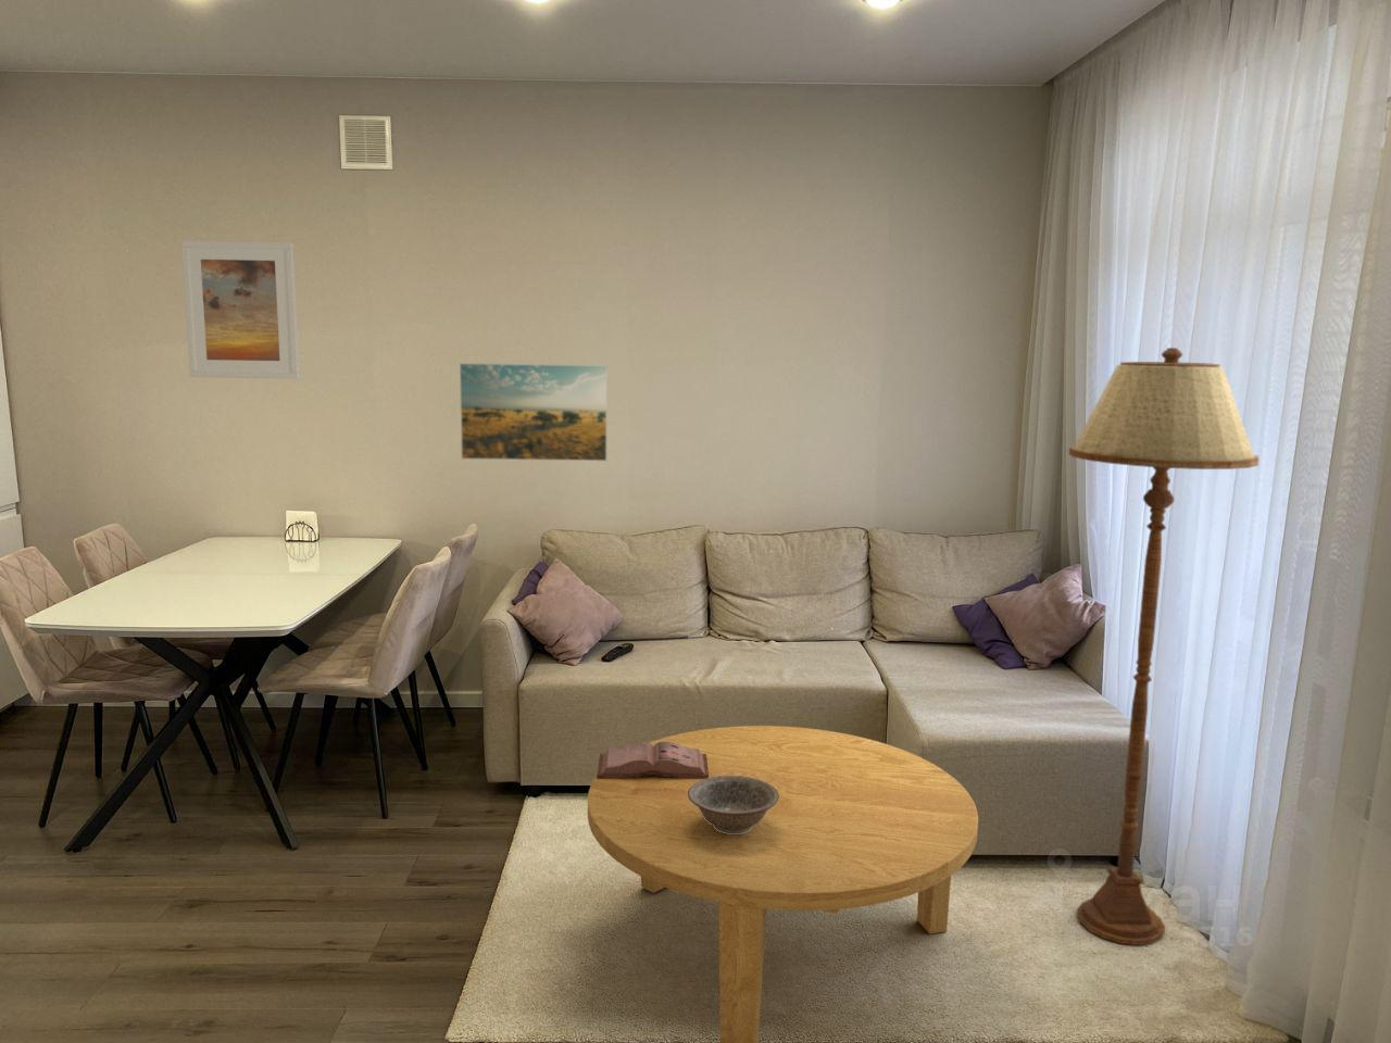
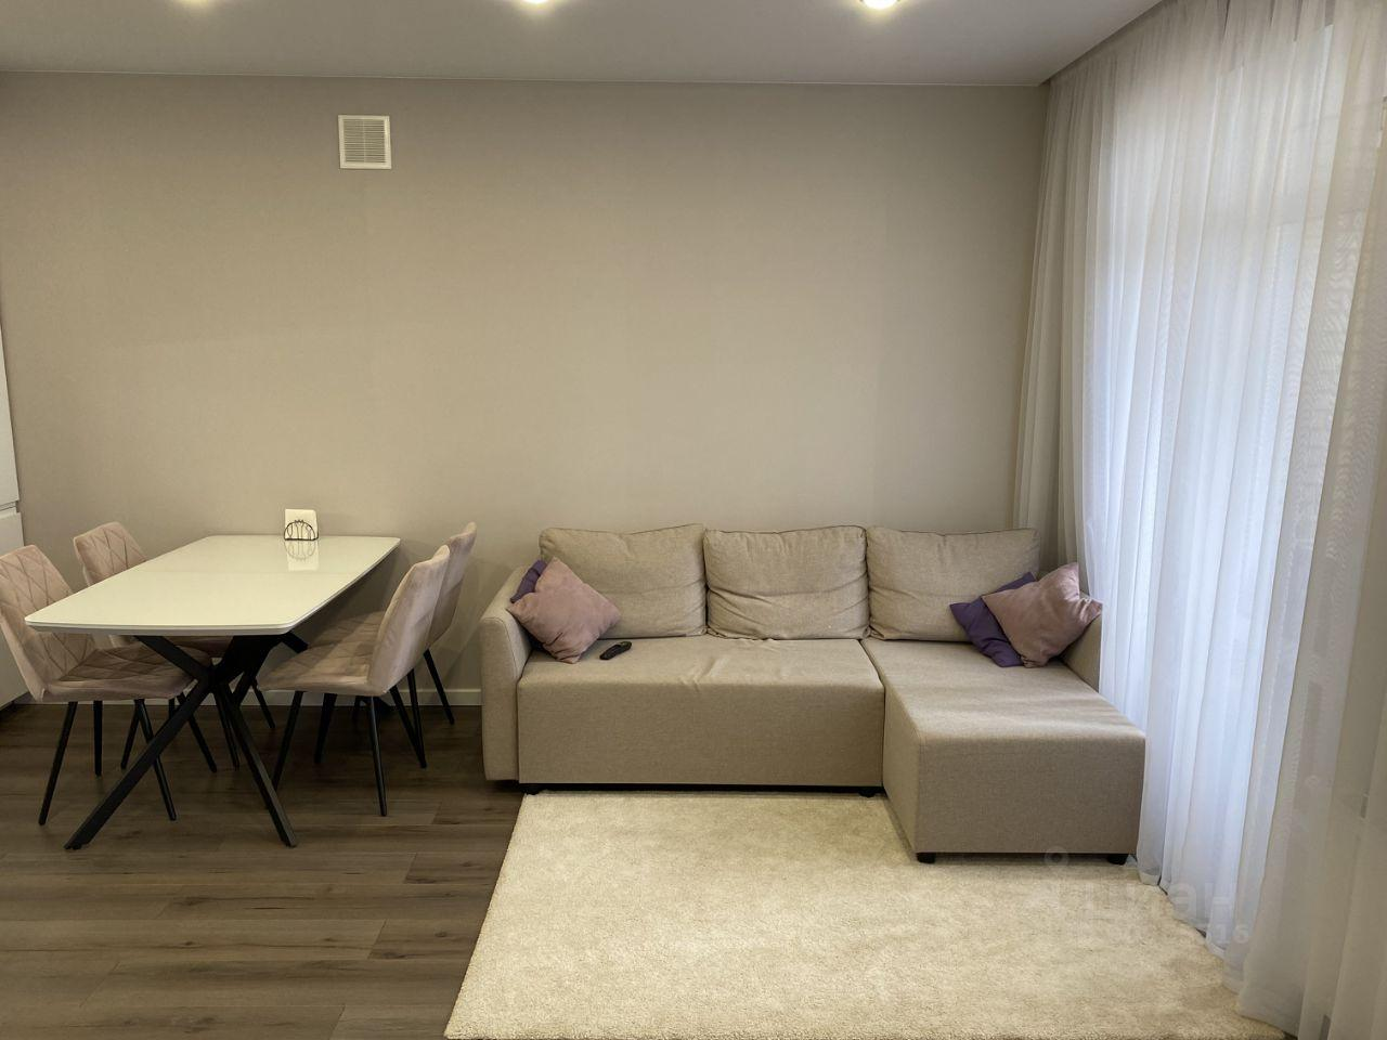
- floor lamp [1068,346,1261,947]
- decorative bowl [688,776,779,835]
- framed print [181,240,300,380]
- coffee table [587,724,979,1043]
- hardback book [597,741,709,779]
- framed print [459,362,609,462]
